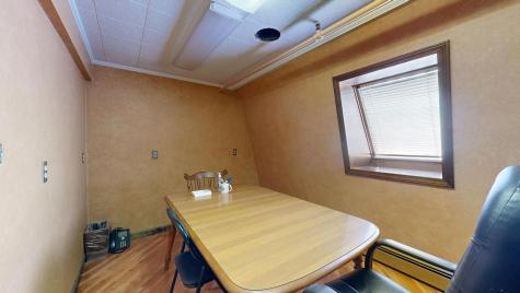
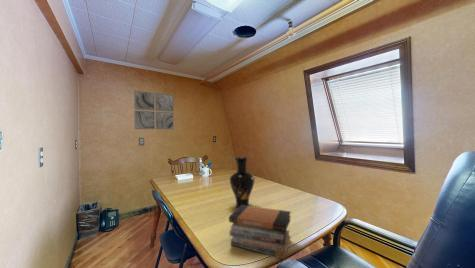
+ vase [229,156,256,209]
+ wall art [133,90,175,130]
+ book stack [228,205,292,260]
